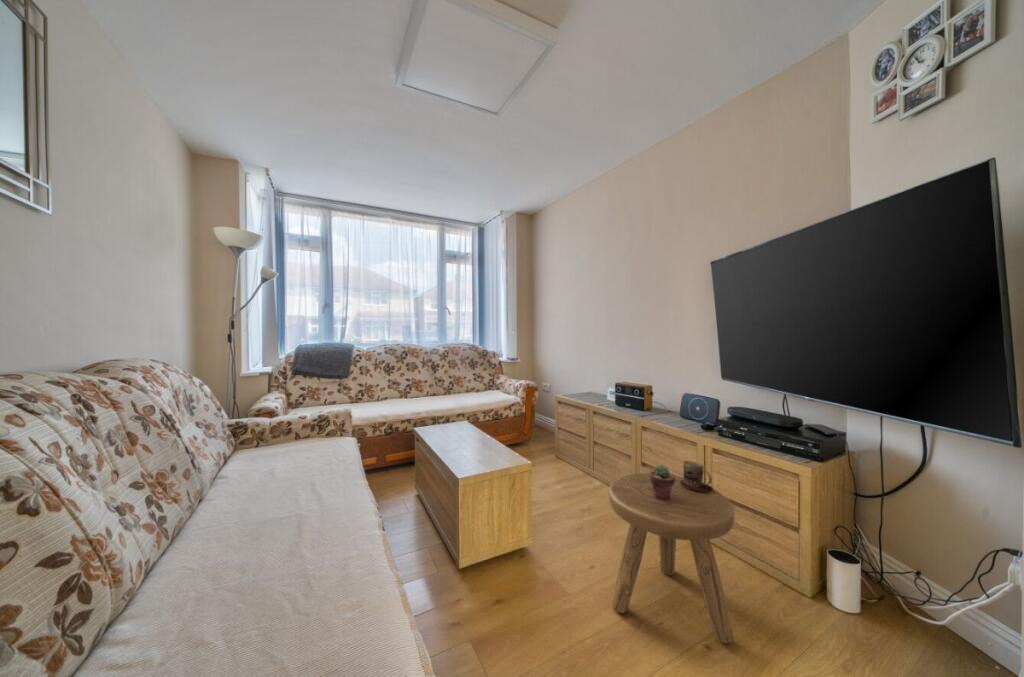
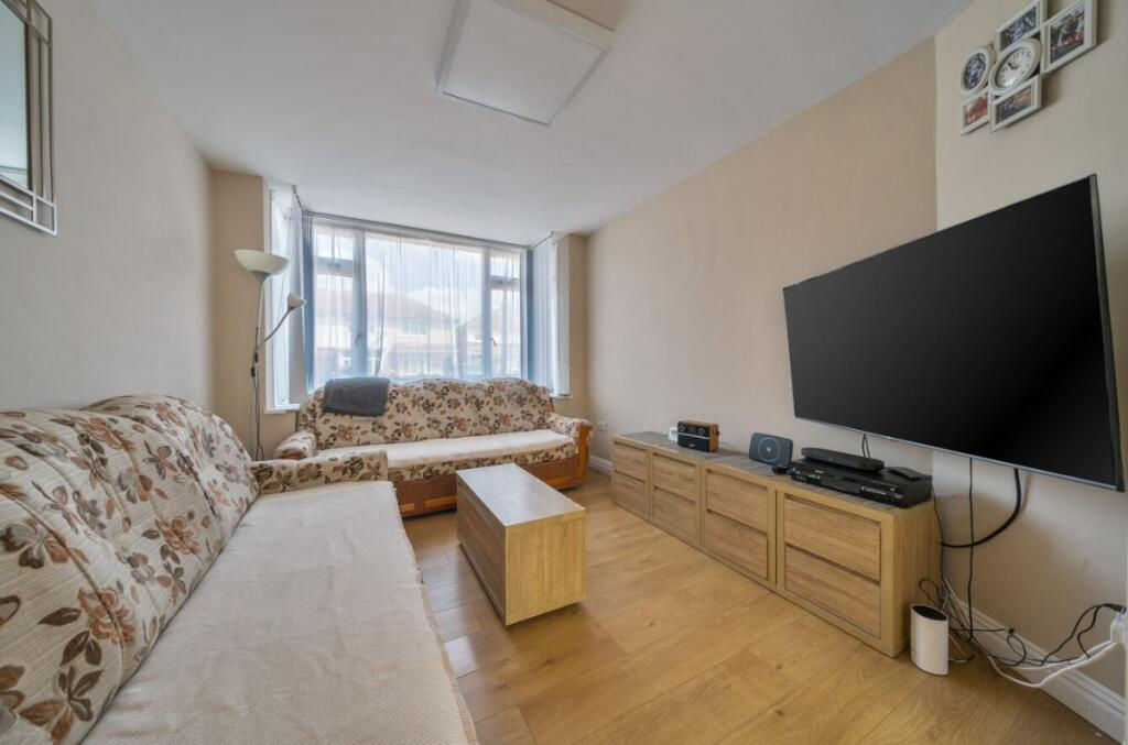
- stool [608,472,735,644]
- mug [680,460,714,491]
- potted succulent [649,464,675,500]
